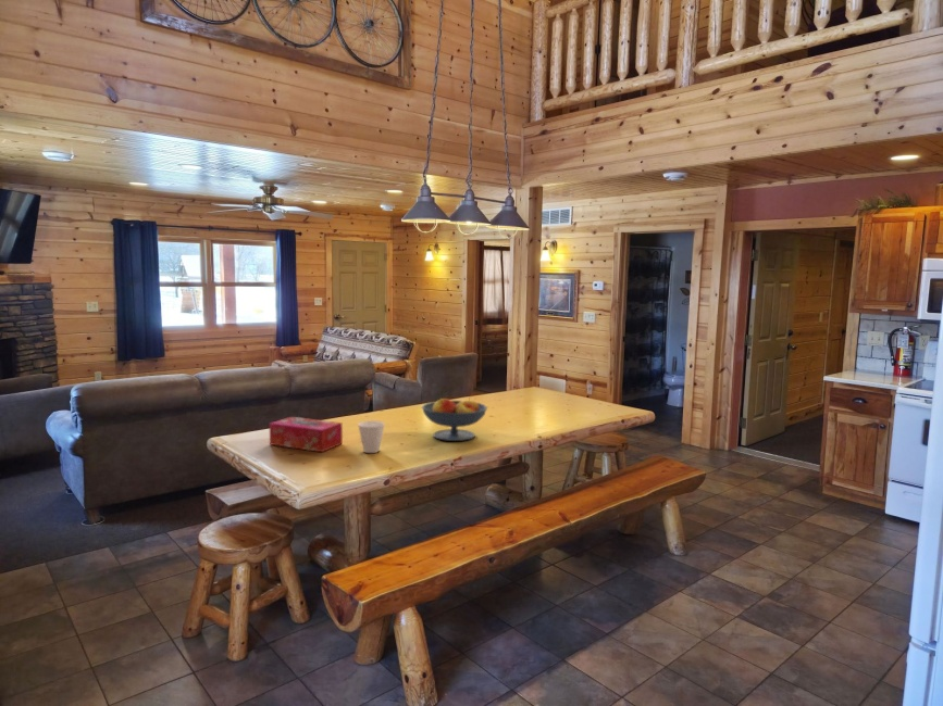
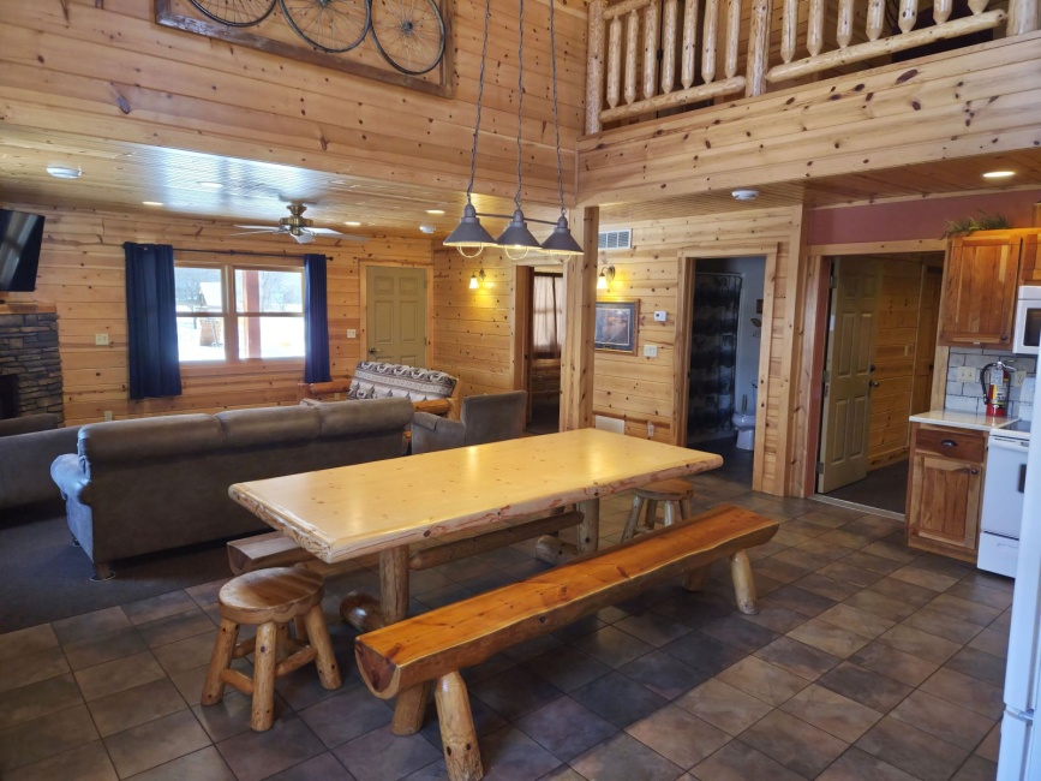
- fruit bowl [421,398,488,442]
- tissue box [269,416,344,453]
- cup [357,419,386,454]
